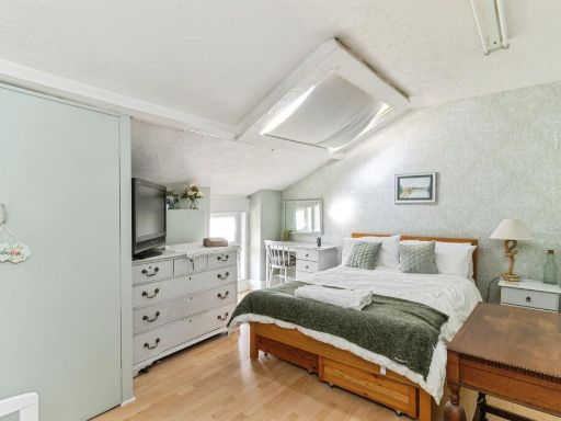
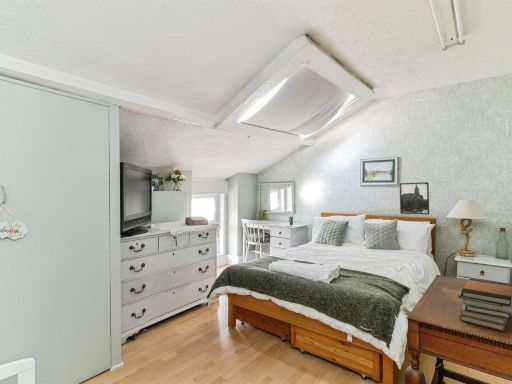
+ book stack [458,277,512,332]
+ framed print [399,181,430,215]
